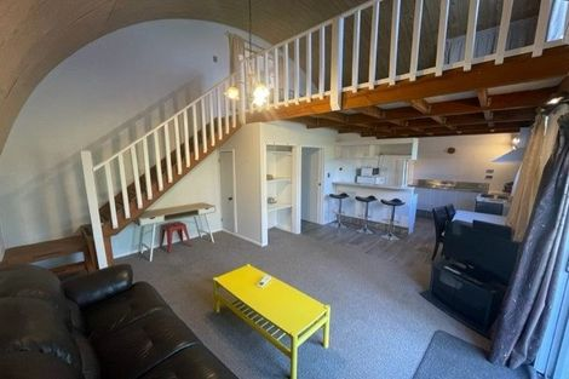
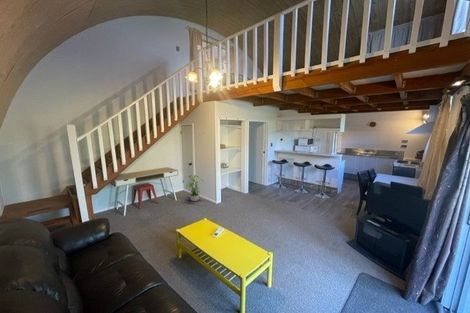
+ potted plant [185,174,204,202]
